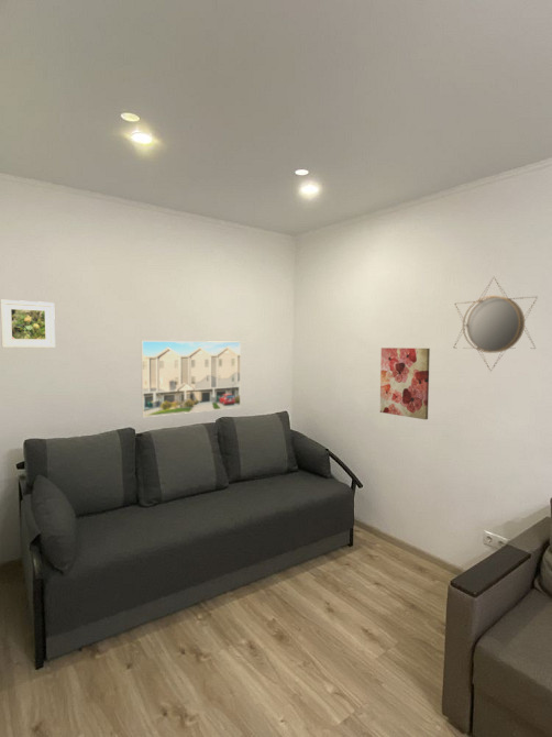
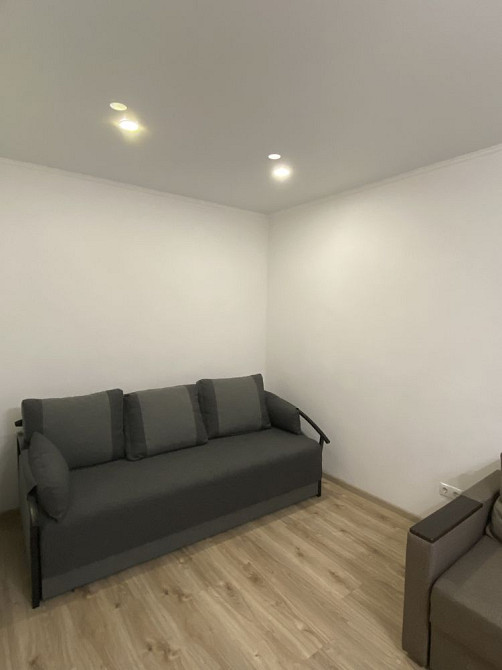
- wall art [379,346,431,420]
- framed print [0,299,56,349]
- home mirror [453,276,539,373]
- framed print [140,340,242,418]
